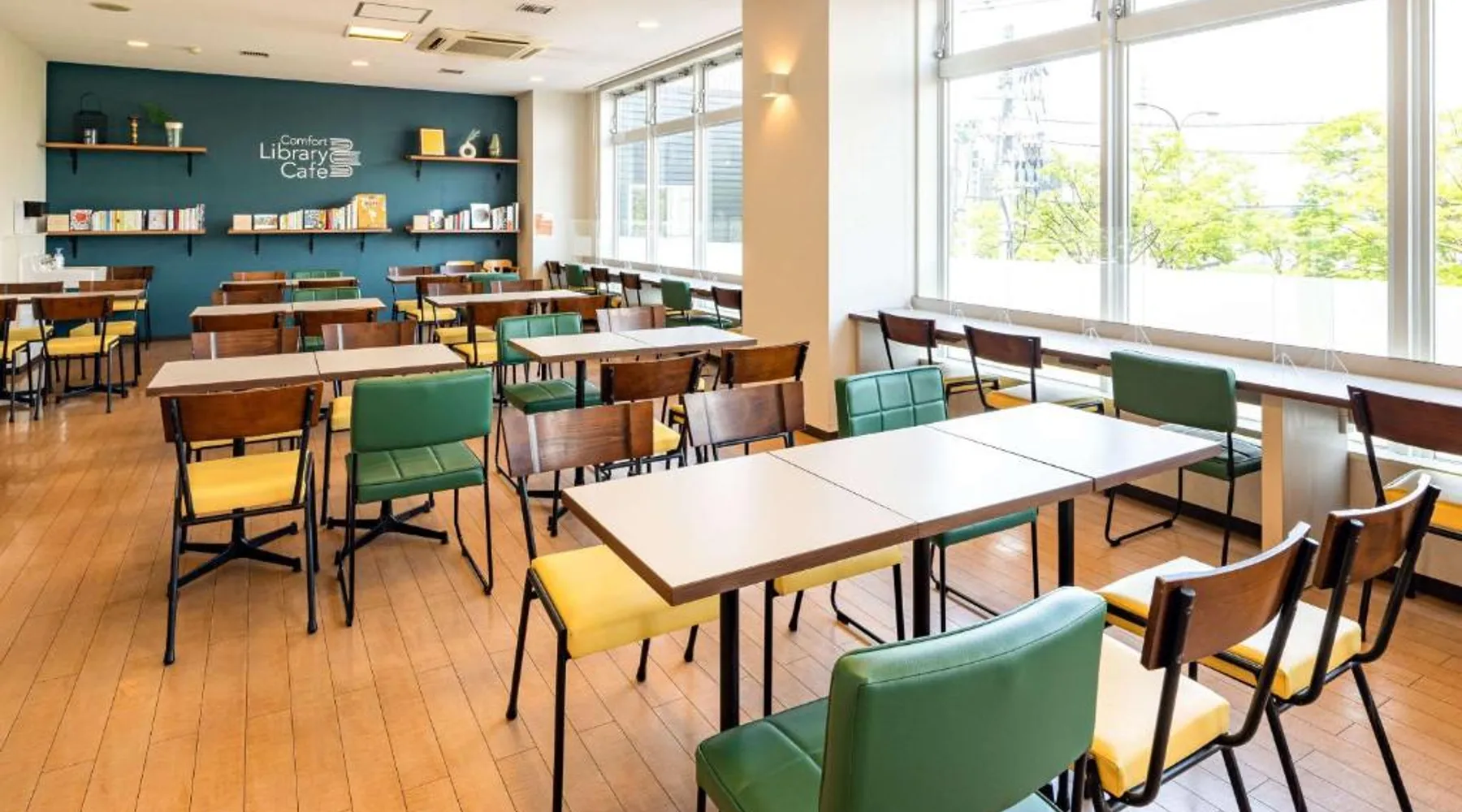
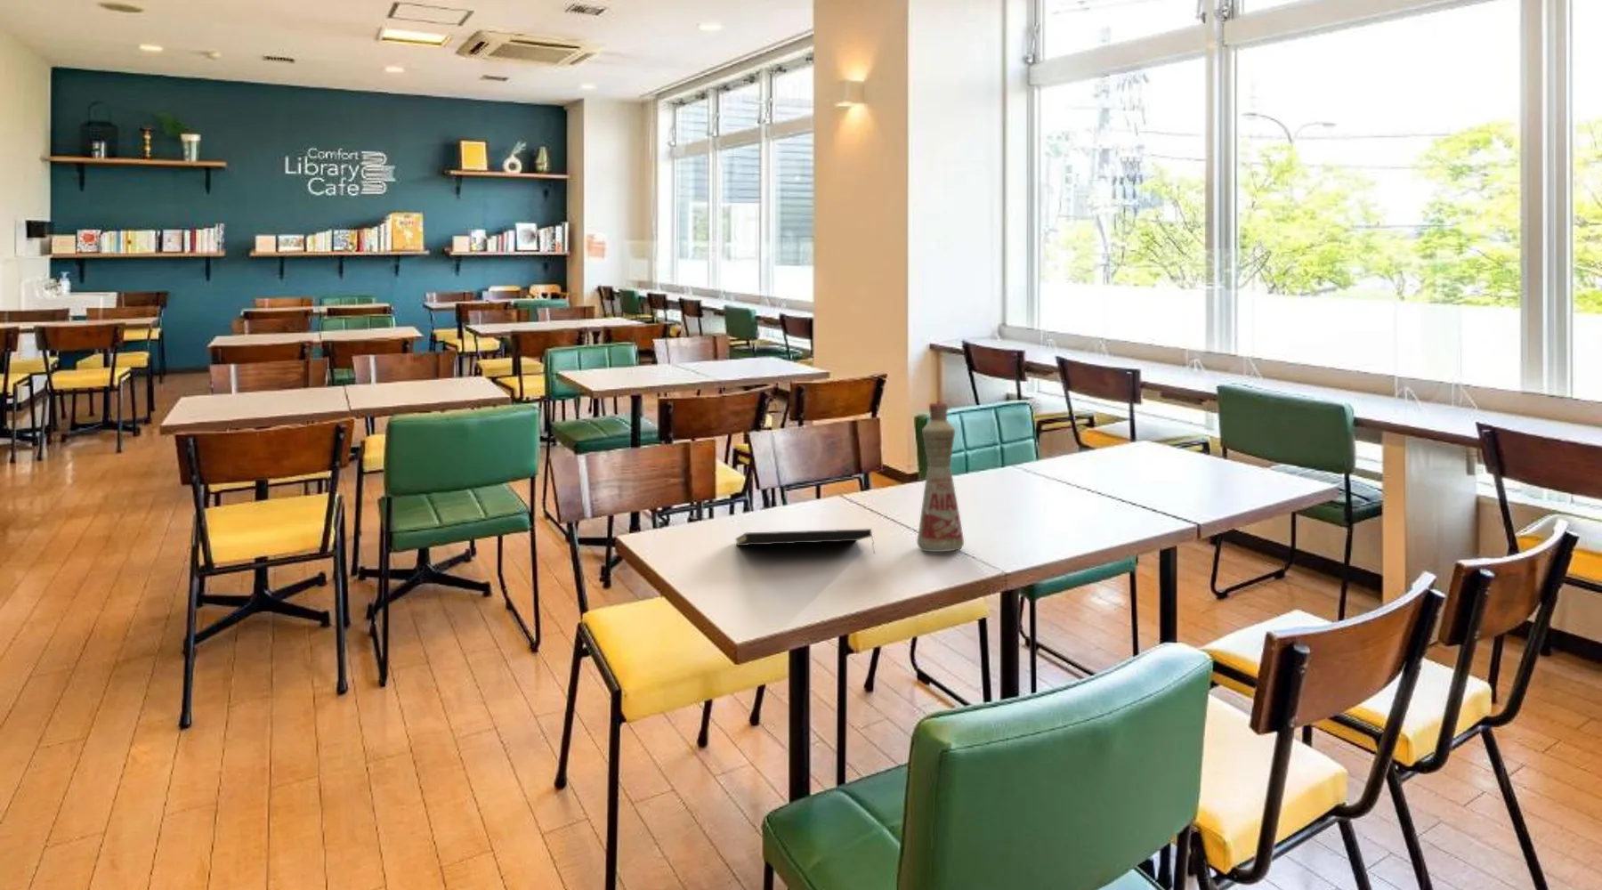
+ bottle [916,400,964,552]
+ notepad [734,528,876,555]
